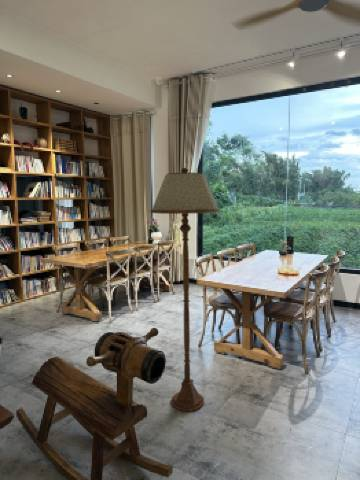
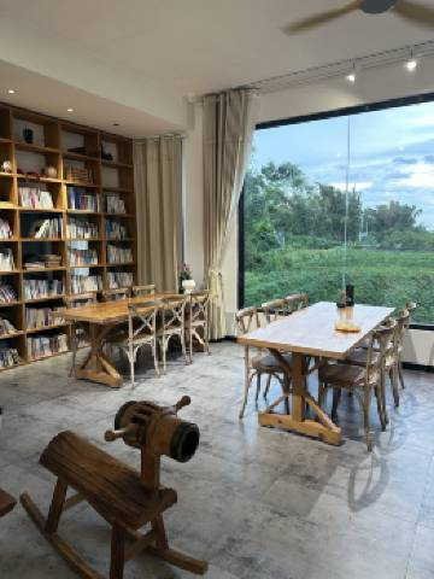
- floor lamp [149,167,221,412]
